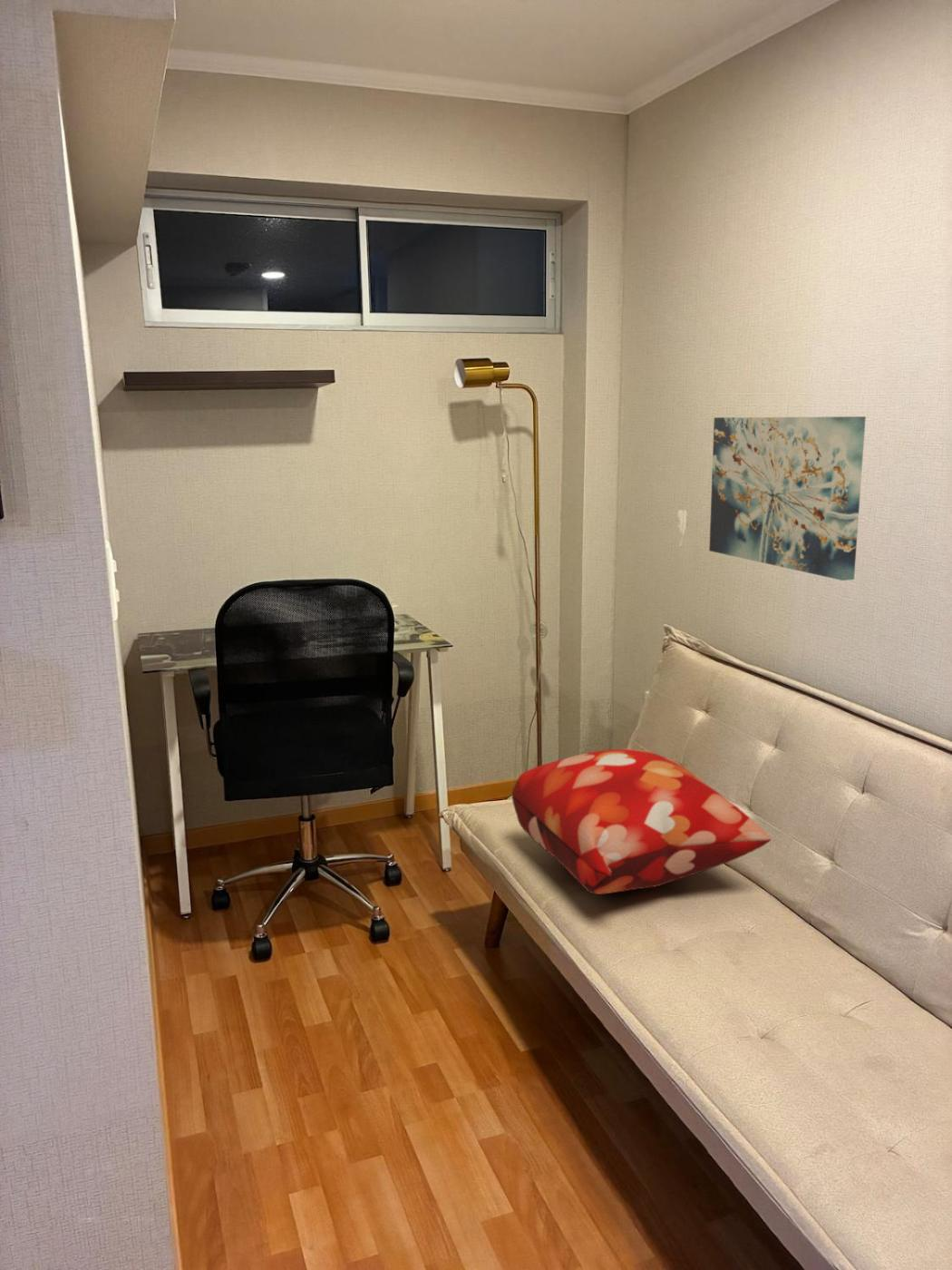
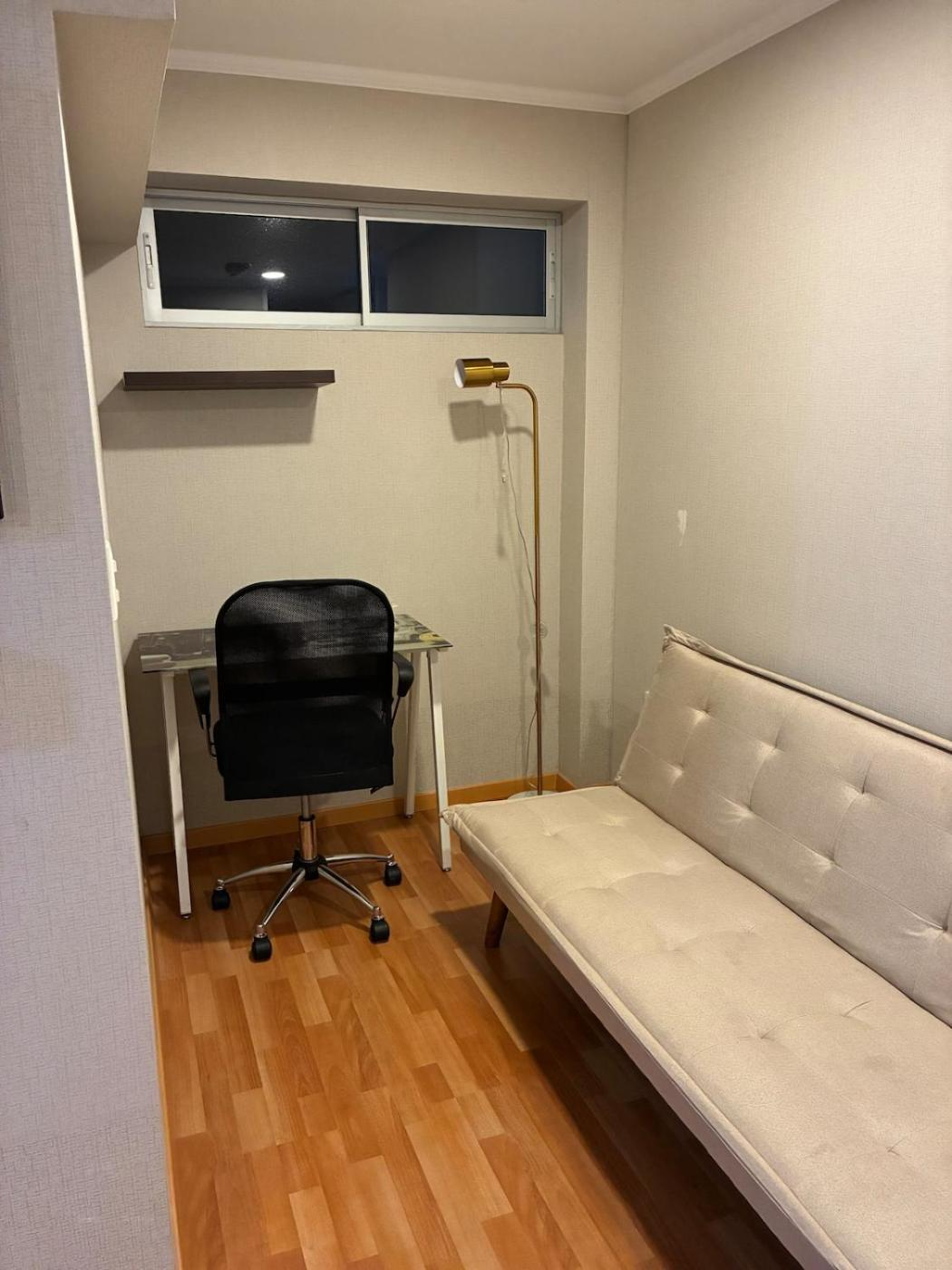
- wall art [708,415,867,581]
- decorative pillow [511,748,772,895]
